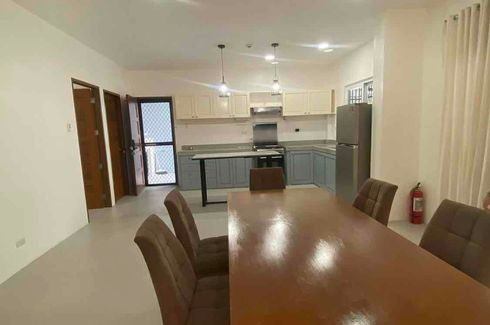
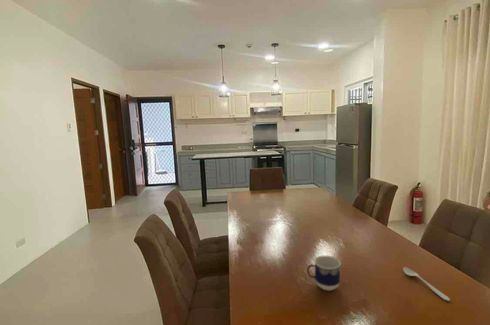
+ spoon [402,266,451,302]
+ cup [306,254,342,292]
